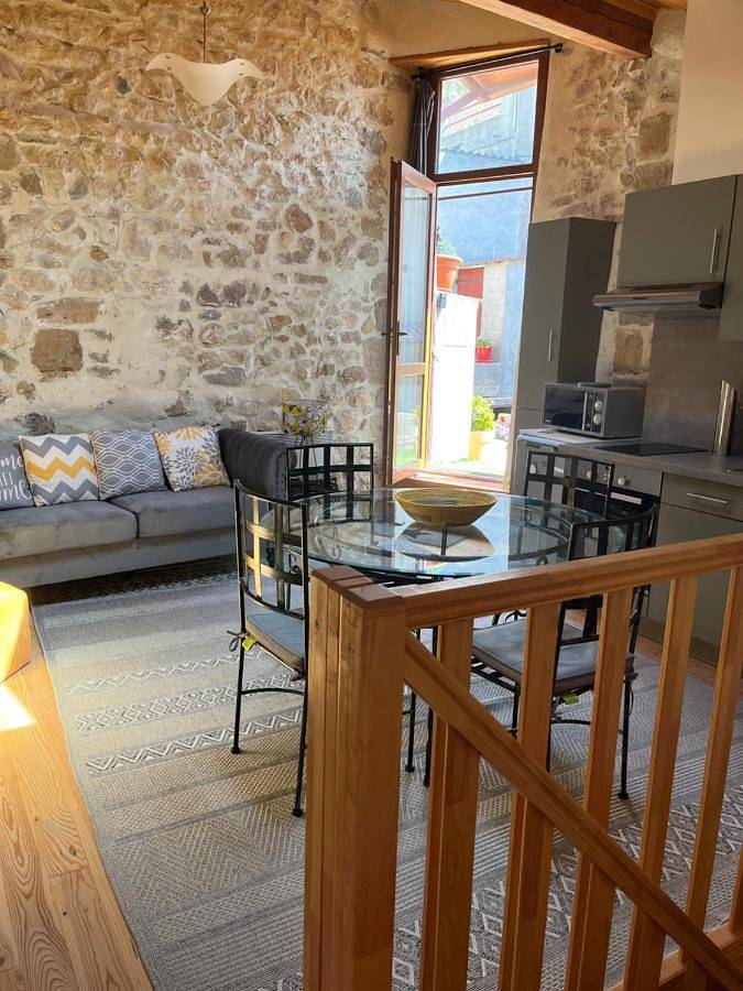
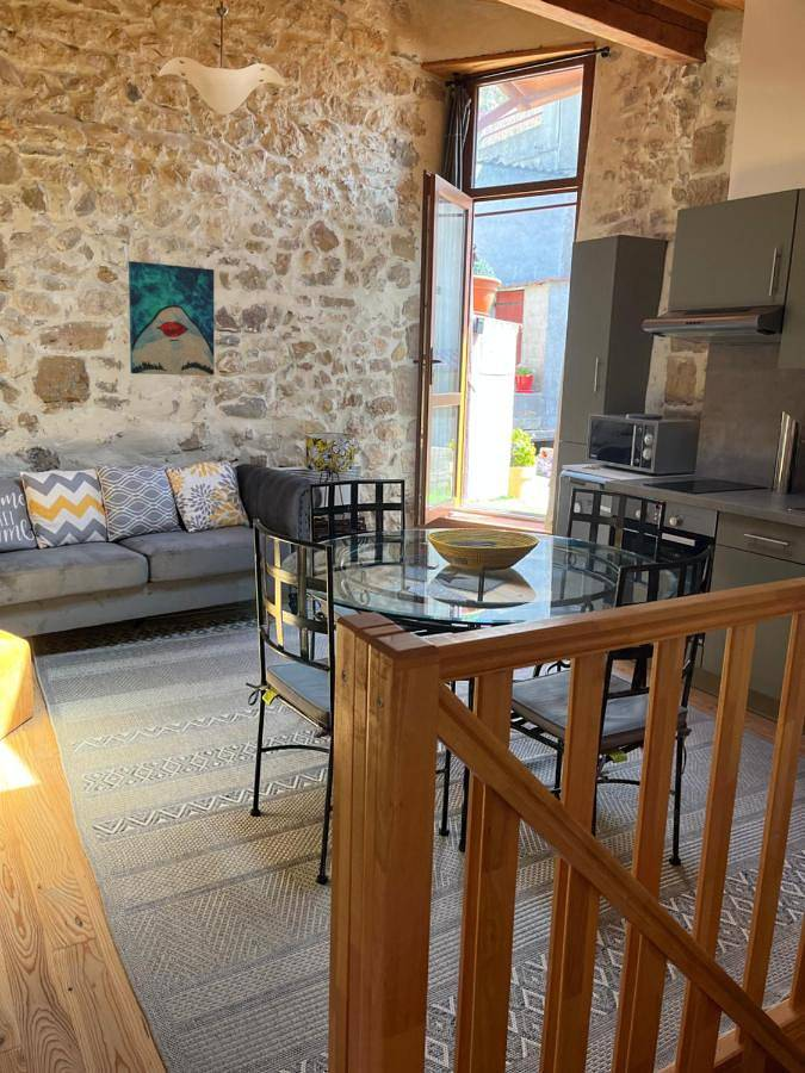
+ wall art [128,260,216,377]
